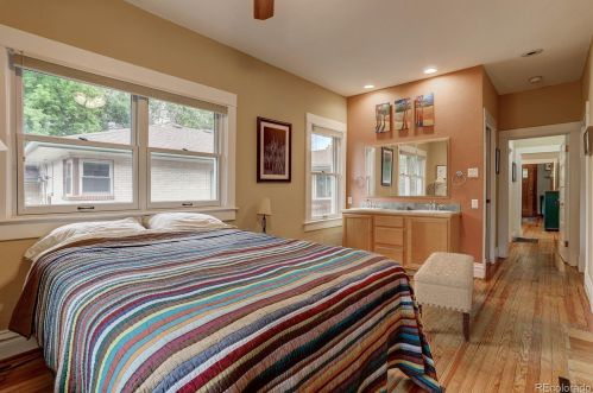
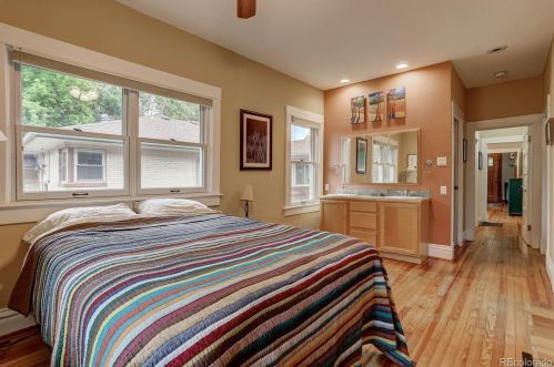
- bench [412,251,475,343]
